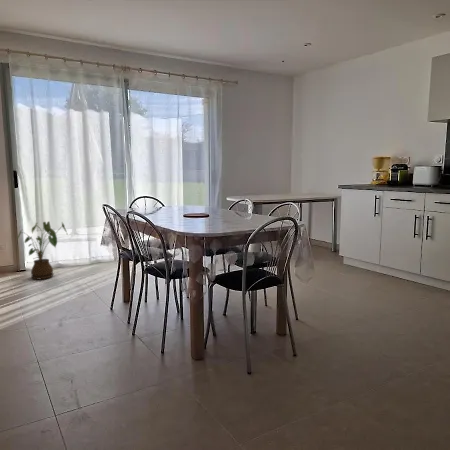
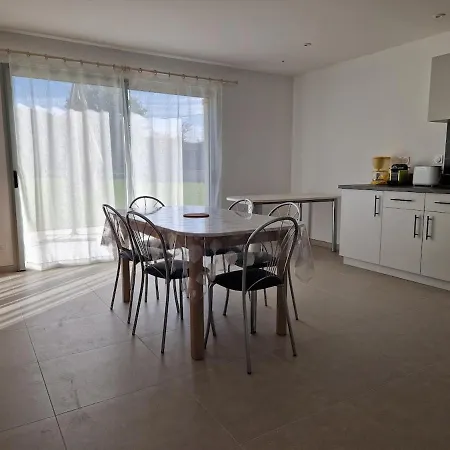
- house plant [16,220,68,281]
